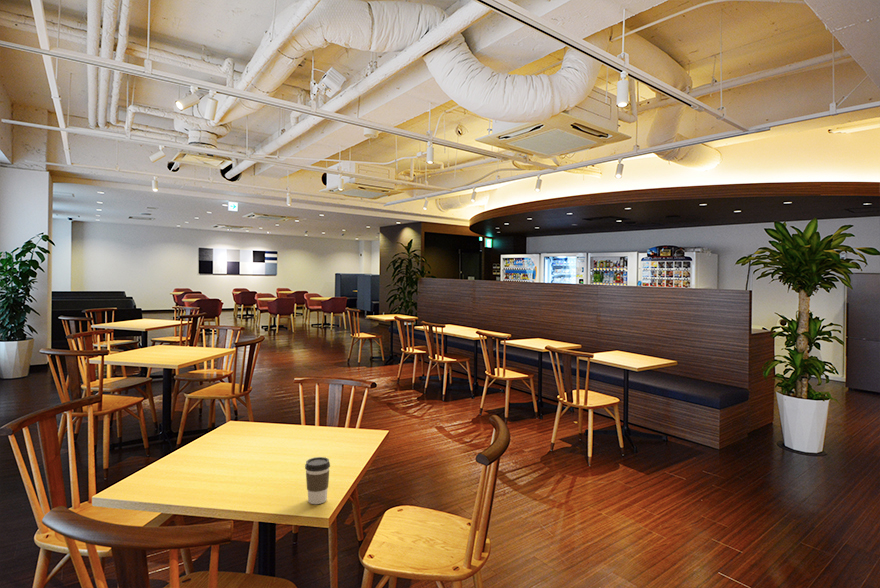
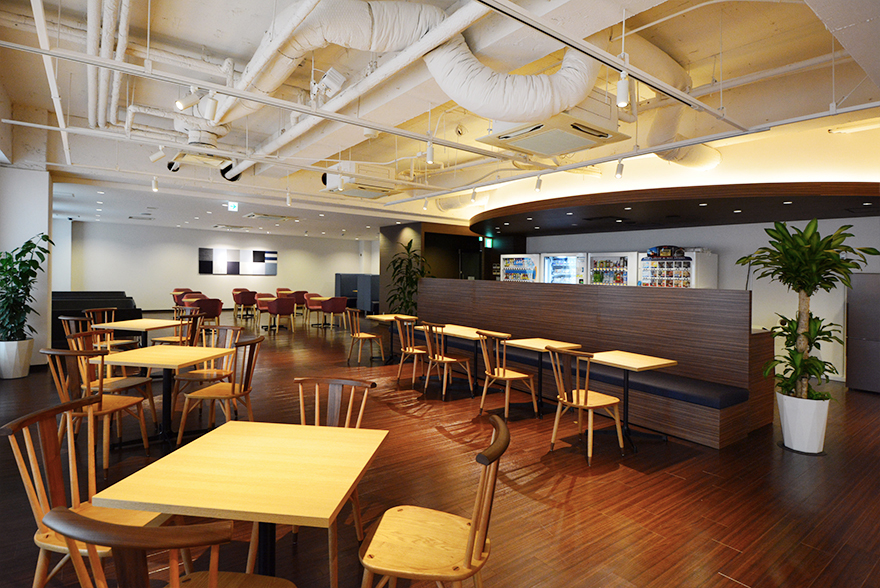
- coffee cup [304,456,331,505]
